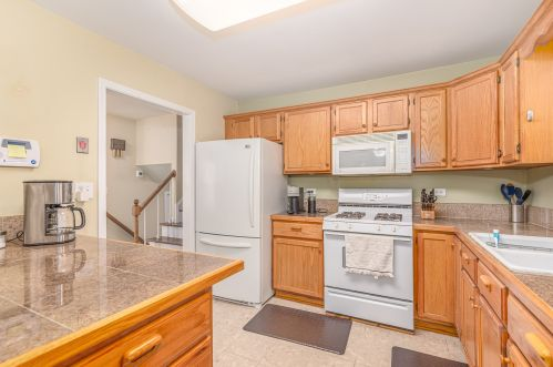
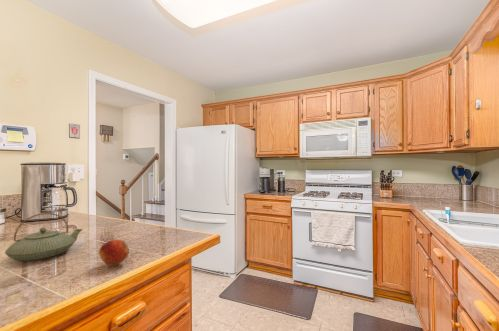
+ teapot [4,212,83,262]
+ fruit [98,239,130,267]
